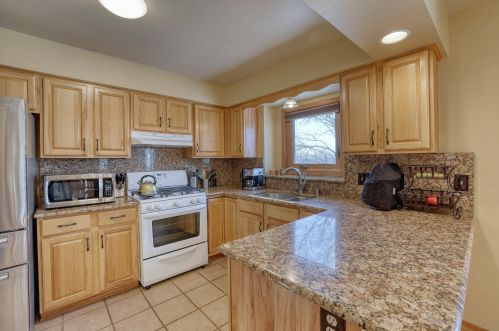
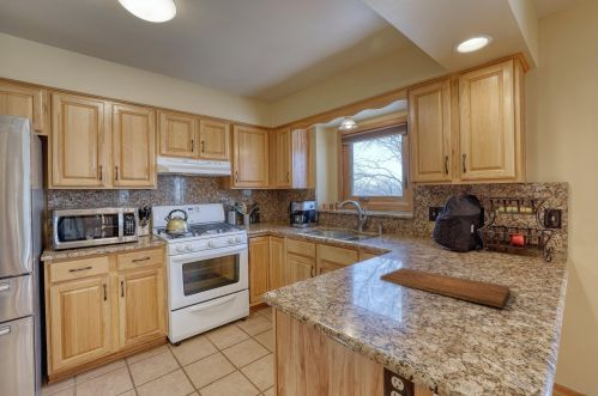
+ cutting board [379,267,511,309]
